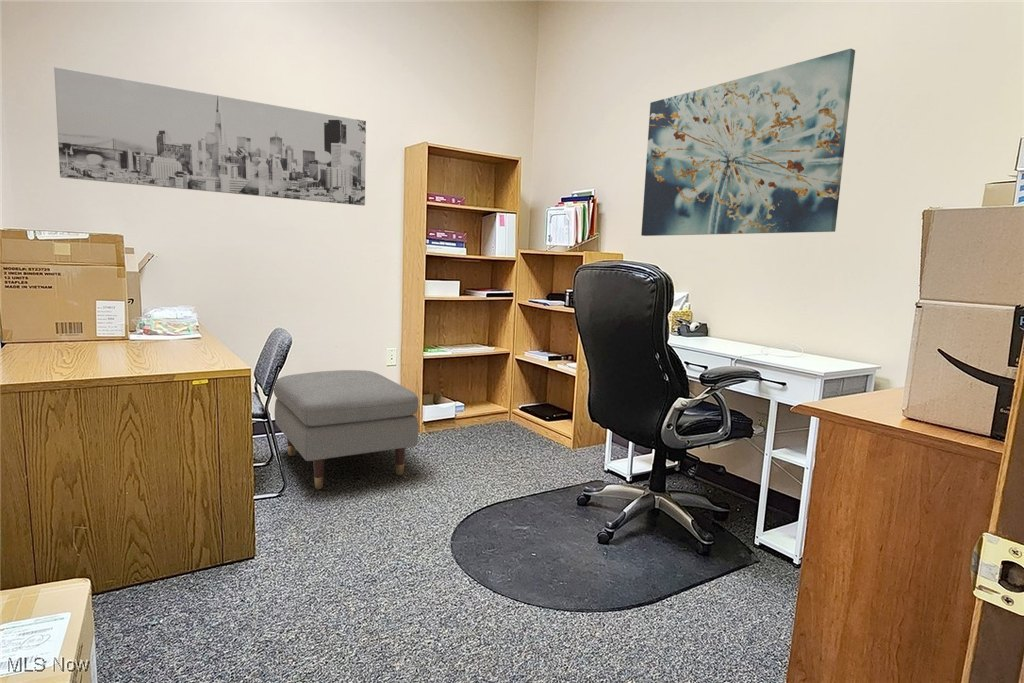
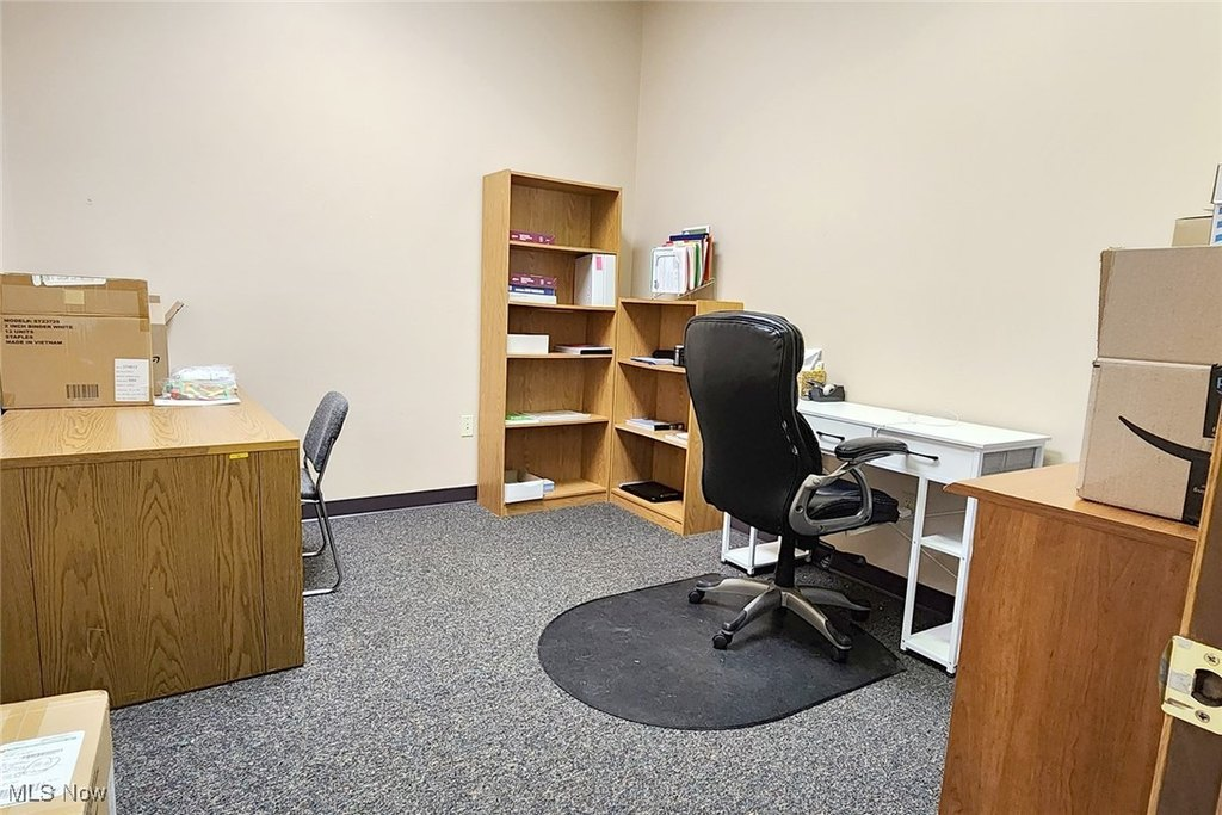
- ottoman [273,369,419,490]
- wall art [53,66,367,207]
- wall art [640,48,856,237]
